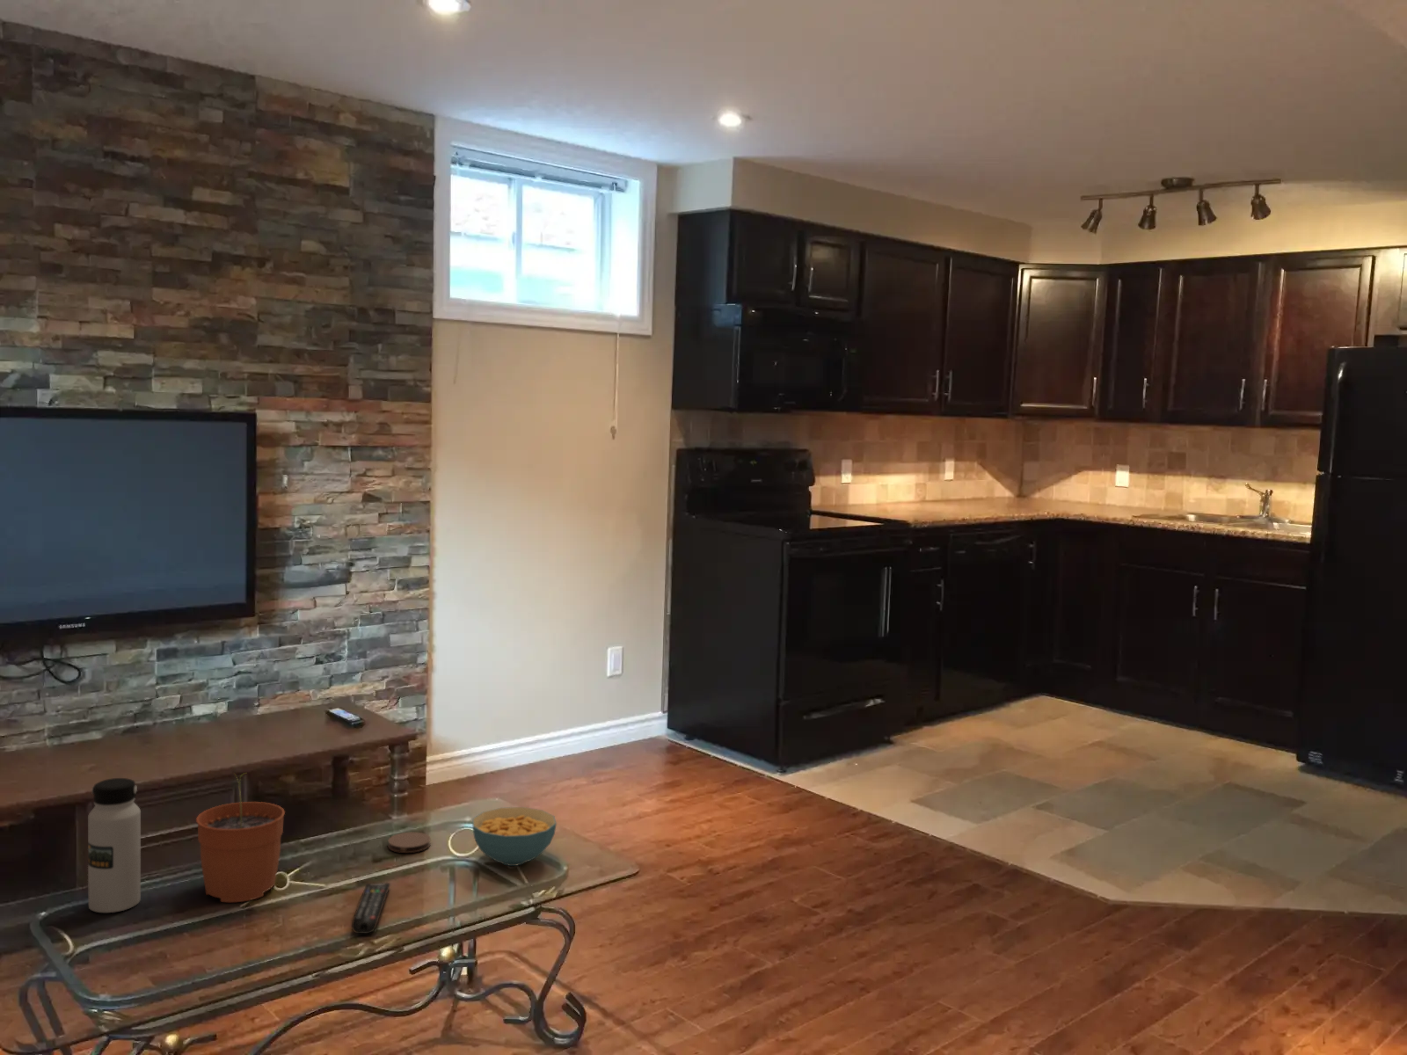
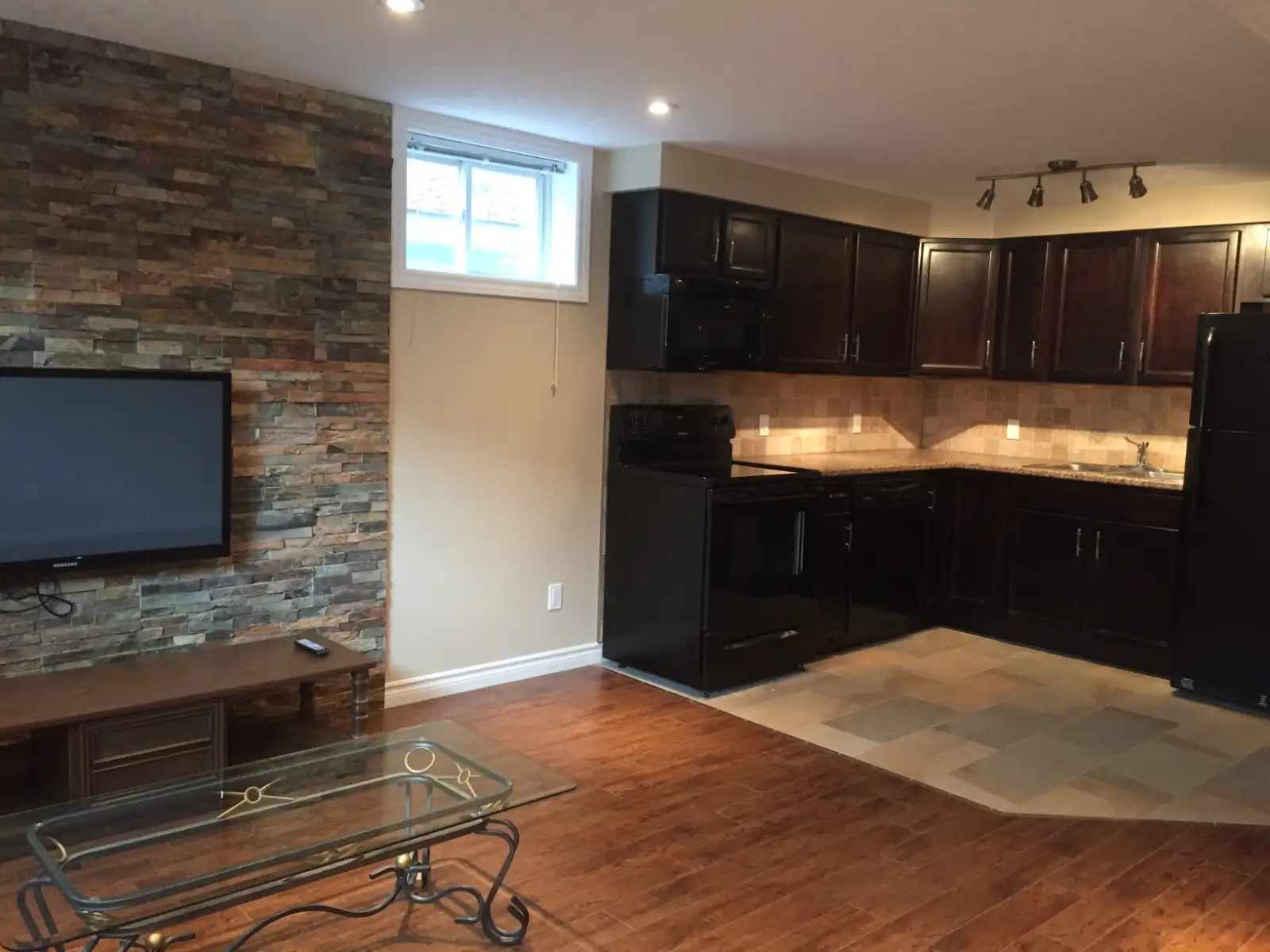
- water bottle [88,777,142,913]
- remote control [351,882,391,934]
- cereal bowl [471,806,557,867]
- coaster [387,831,432,853]
- plant pot [195,772,286,903]
